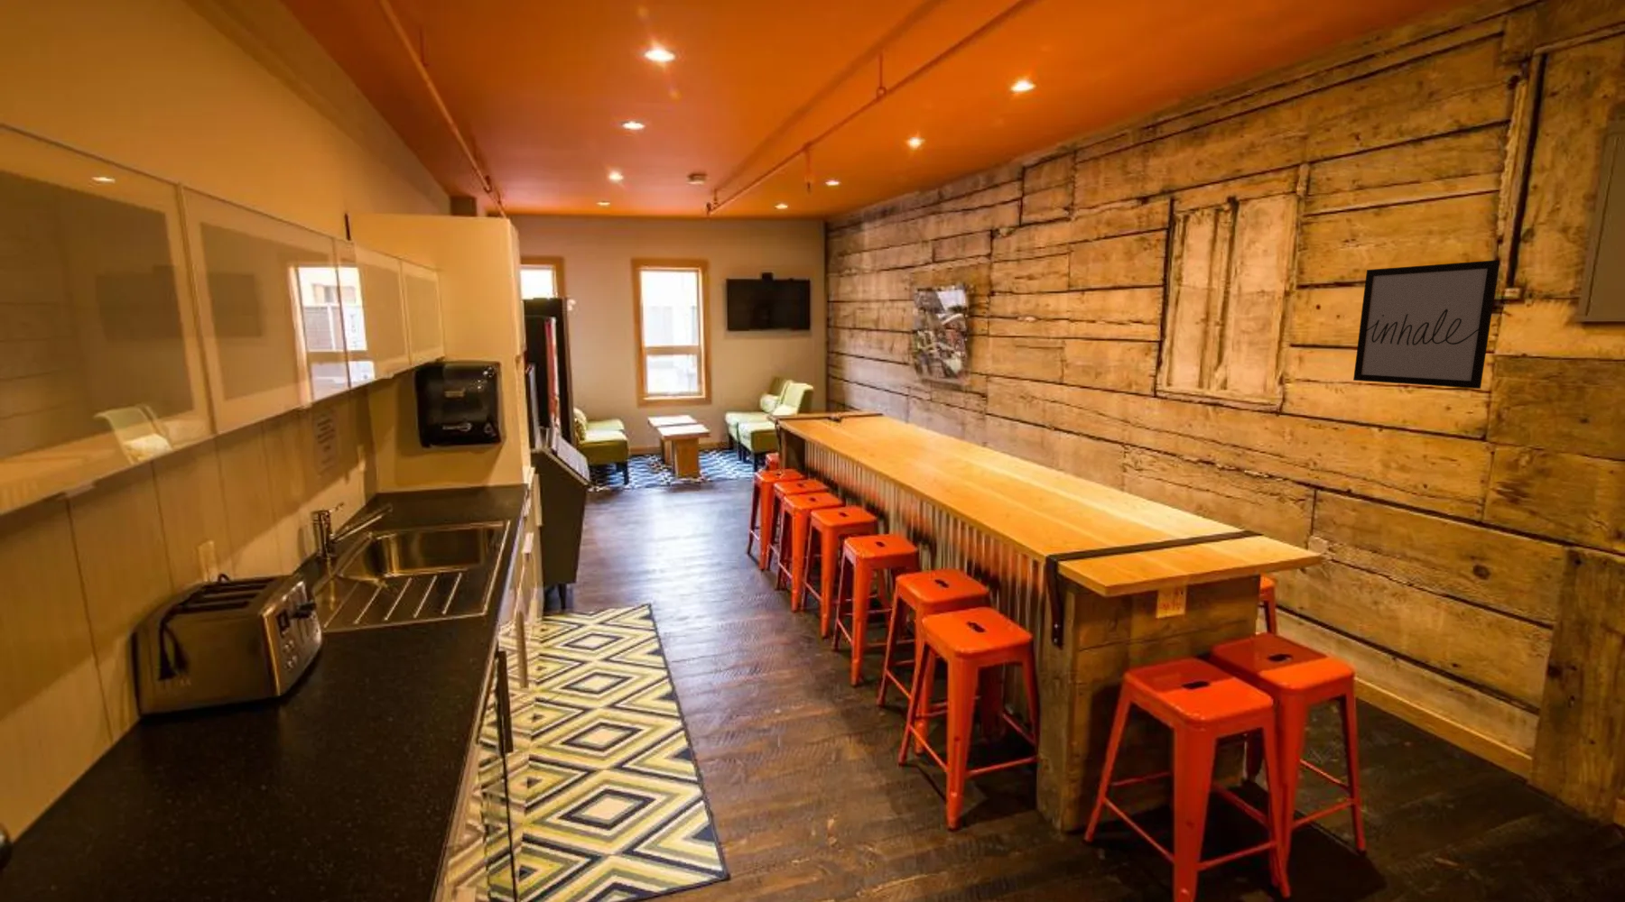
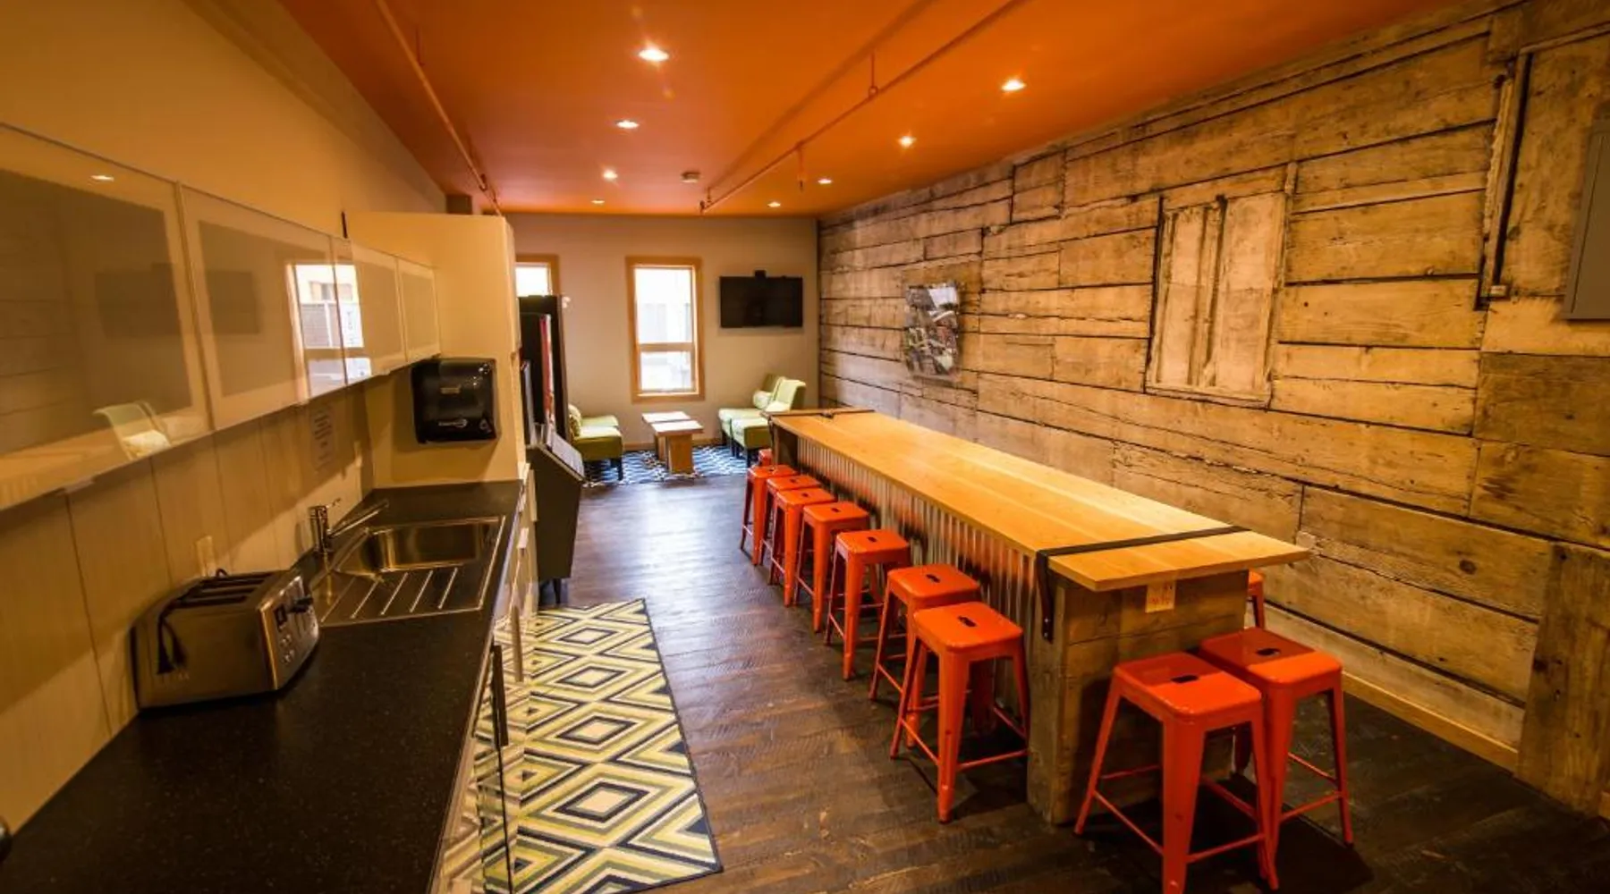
- wall art [1353,259,1501,390]
